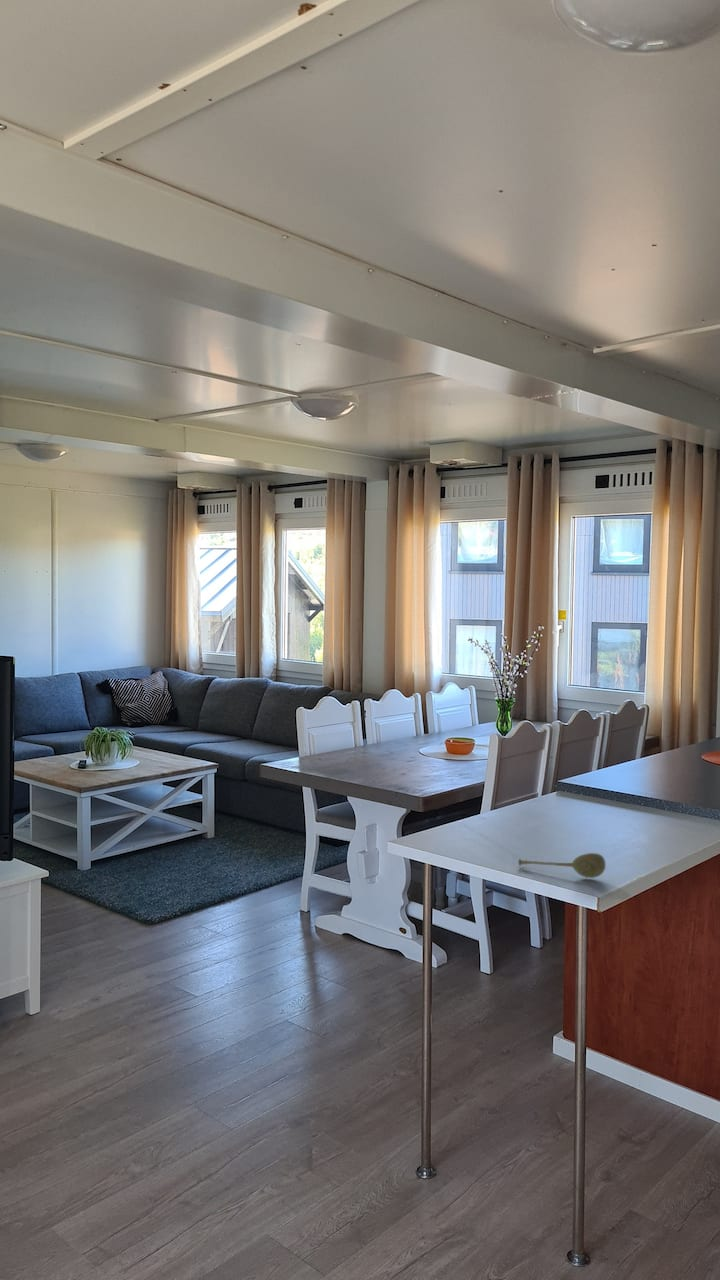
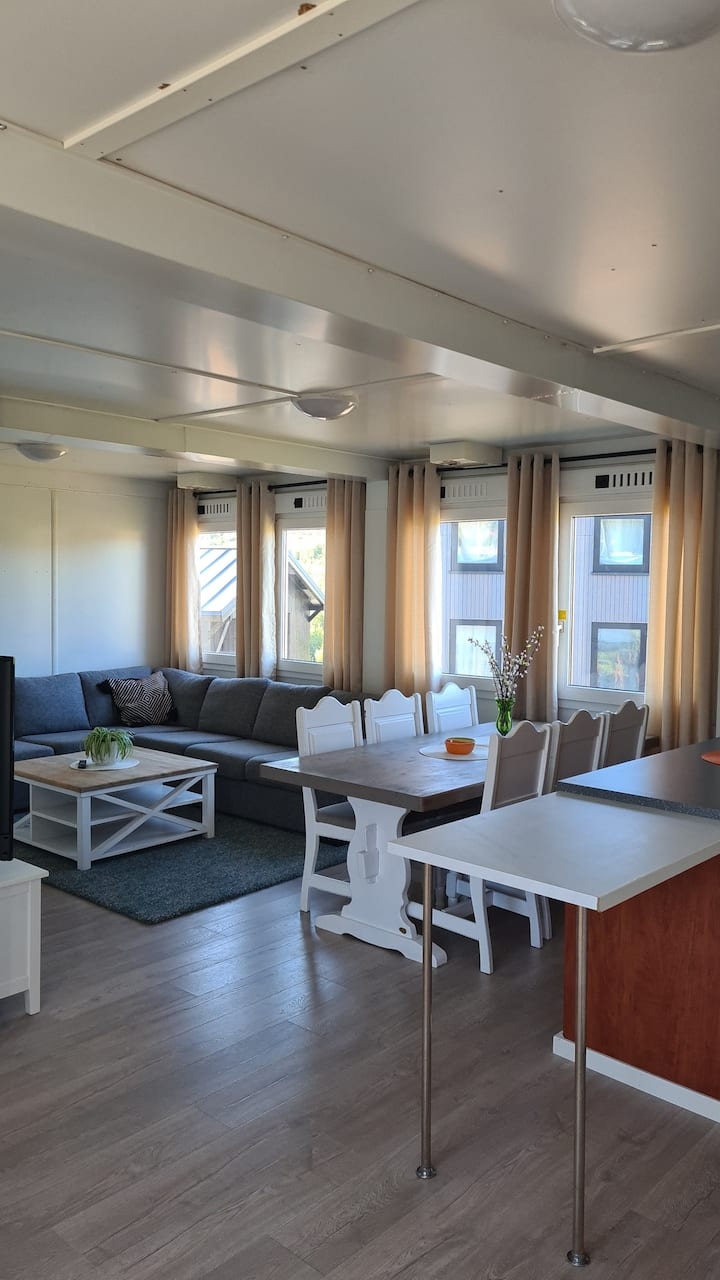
- soupspoon [518,852,607,879]
